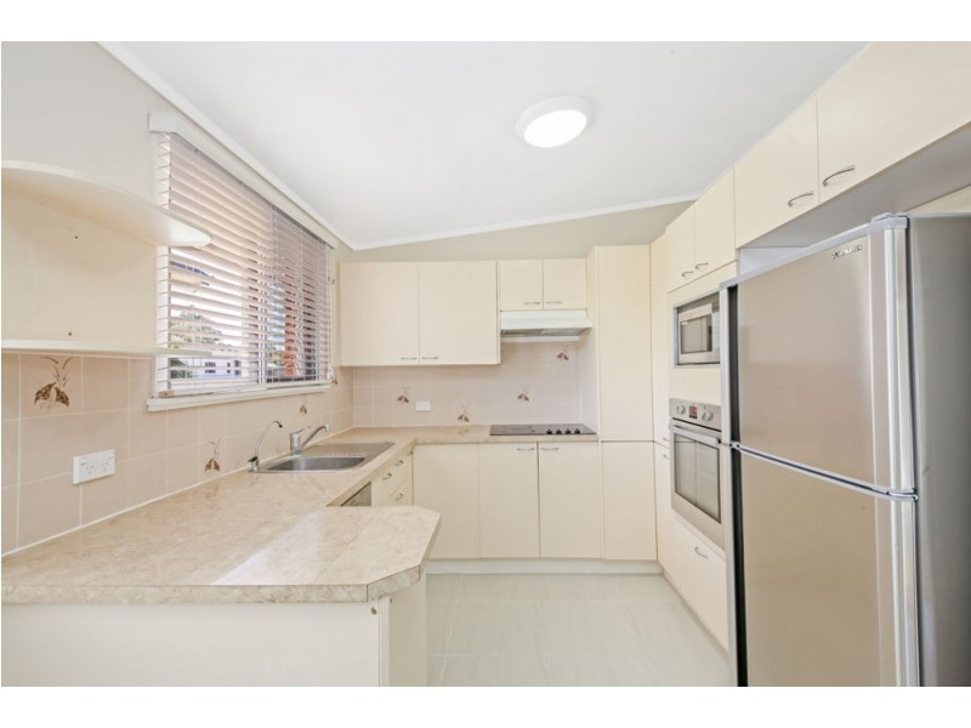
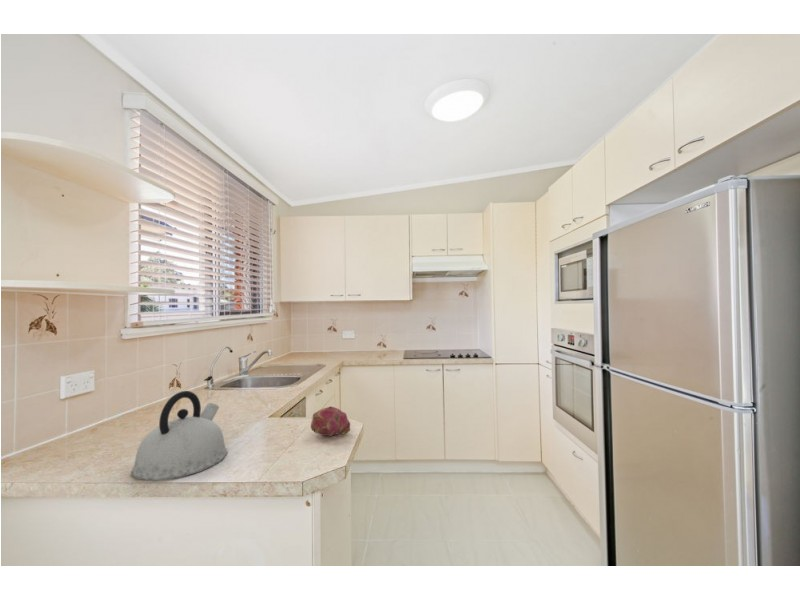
+ kettle [130,390,228,482]
+ fruit [309,406,351,437]
